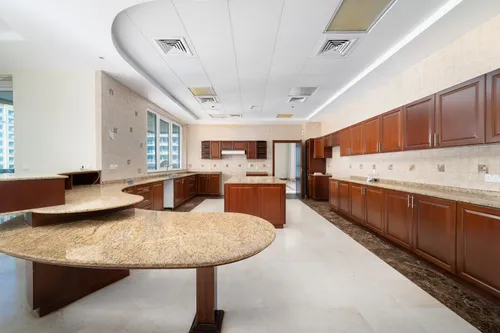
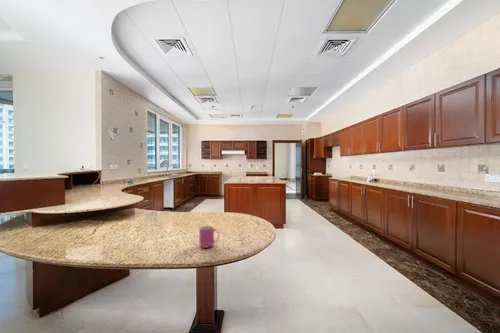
+ mug [198,225,220,249]
